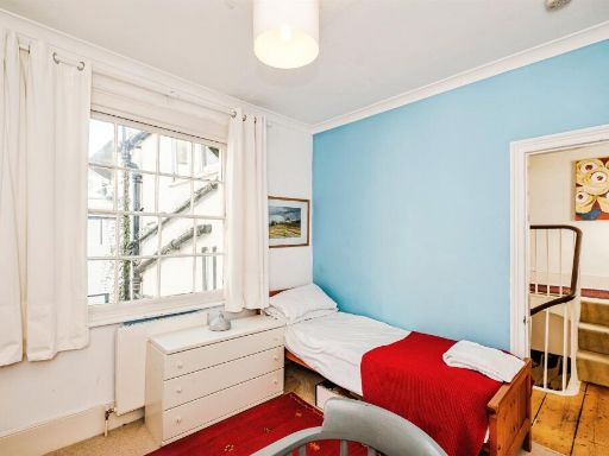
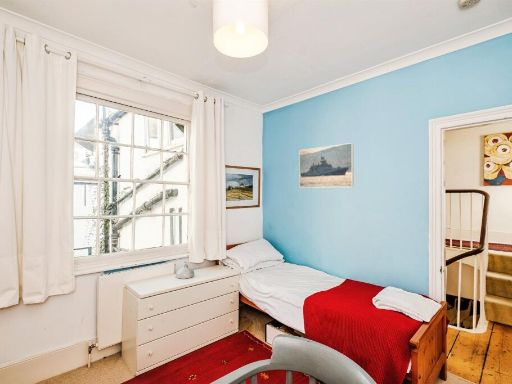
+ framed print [298,142,355,189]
